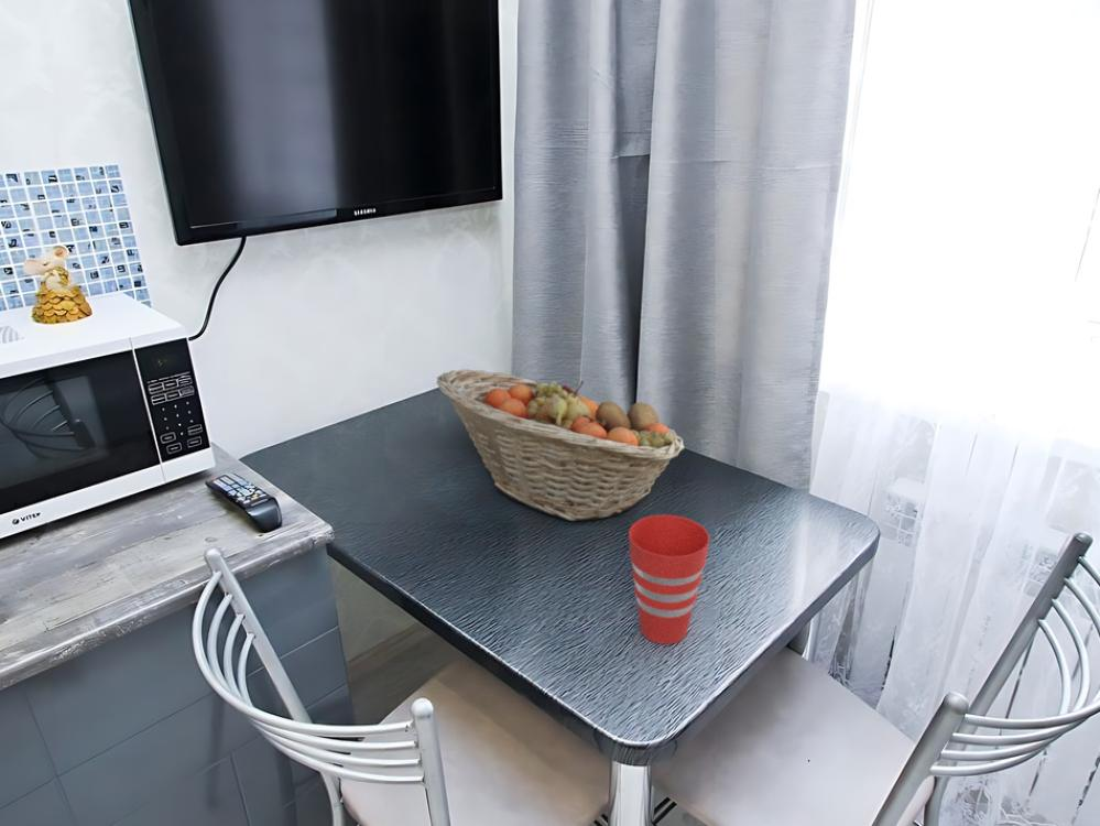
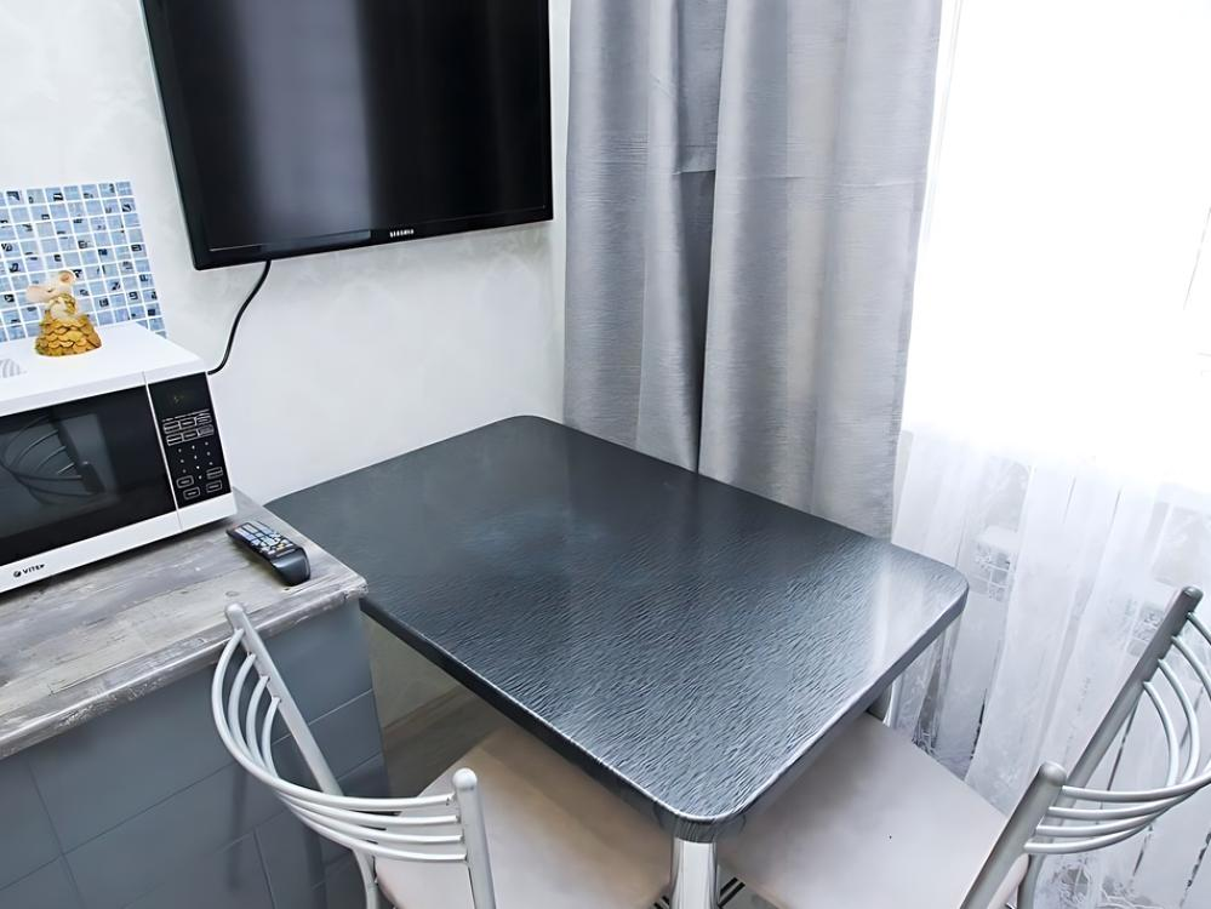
- fruit basket [436,368,686,522]
- cup [628,514,710,645]
